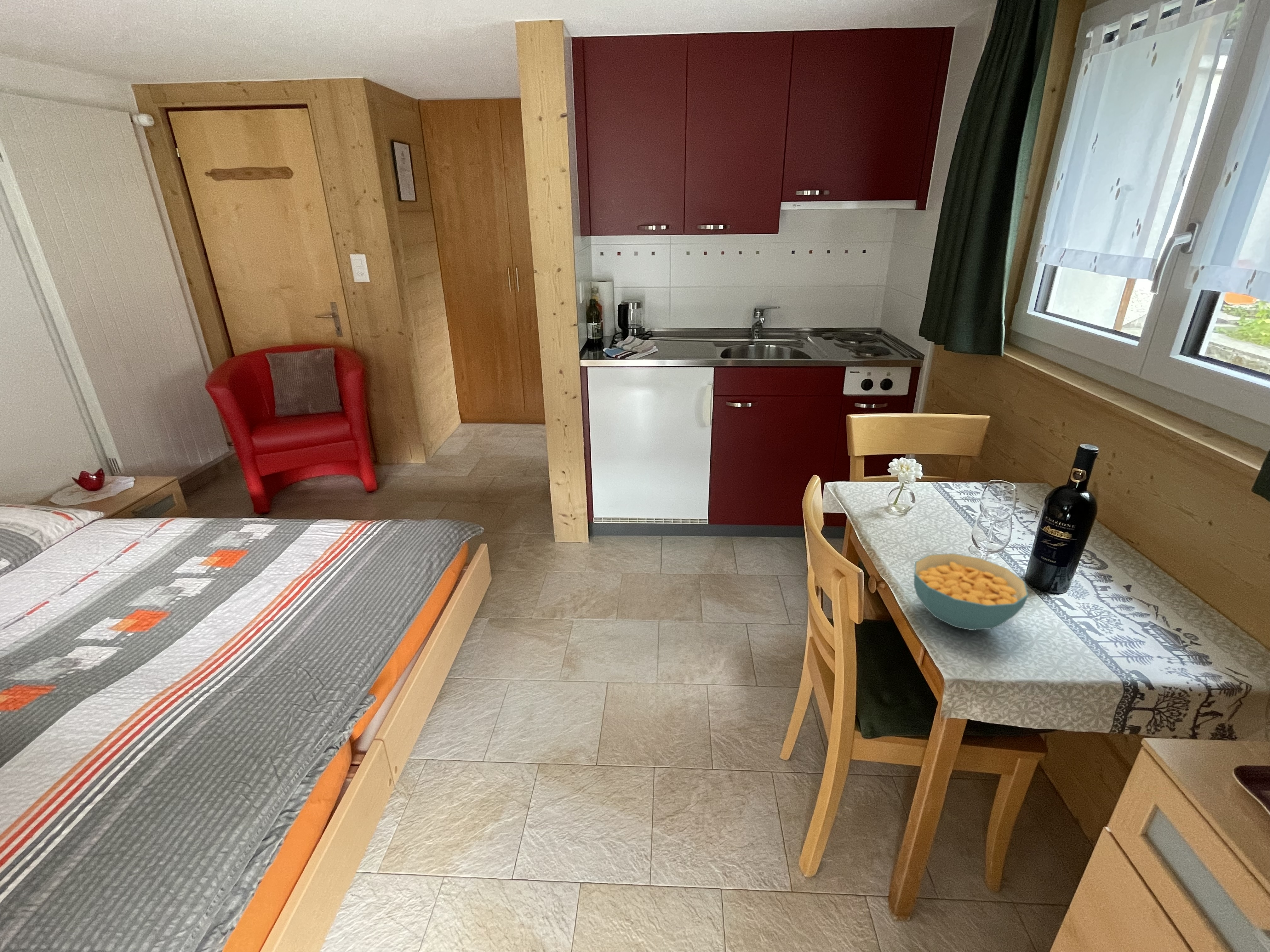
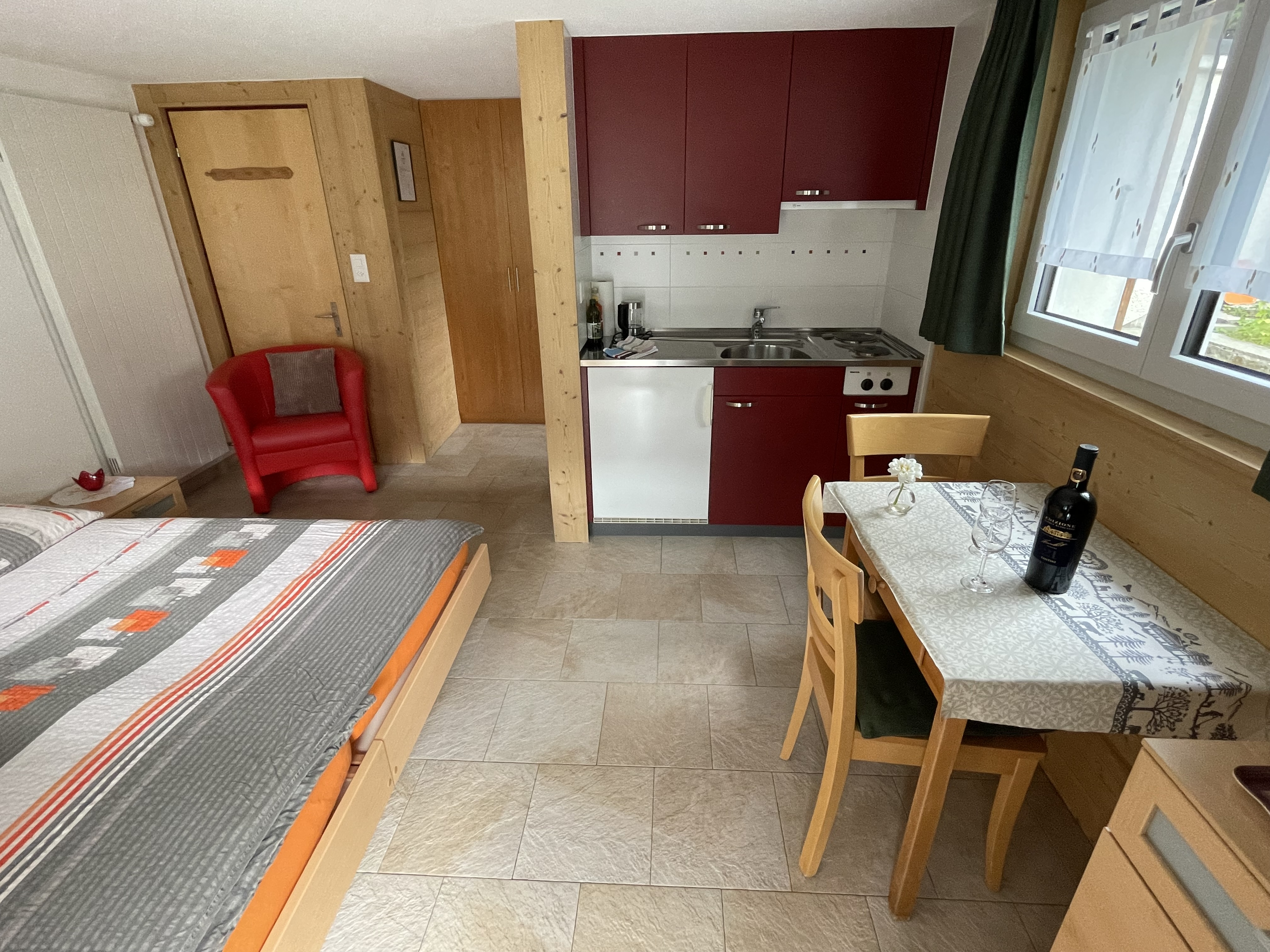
- cereal bowl [913,553,1029,630]
